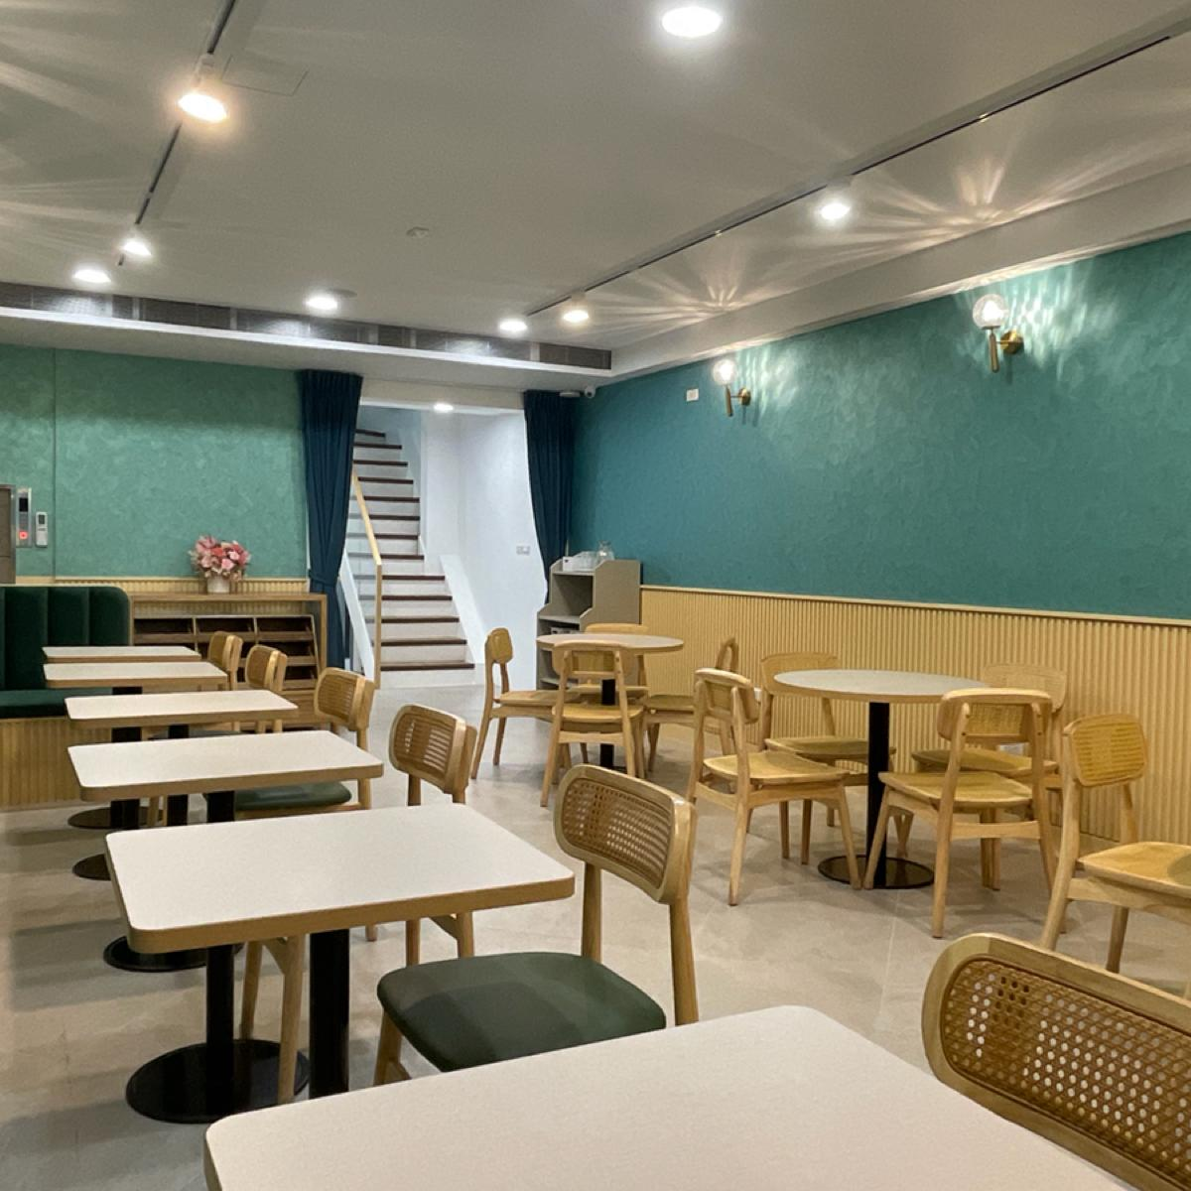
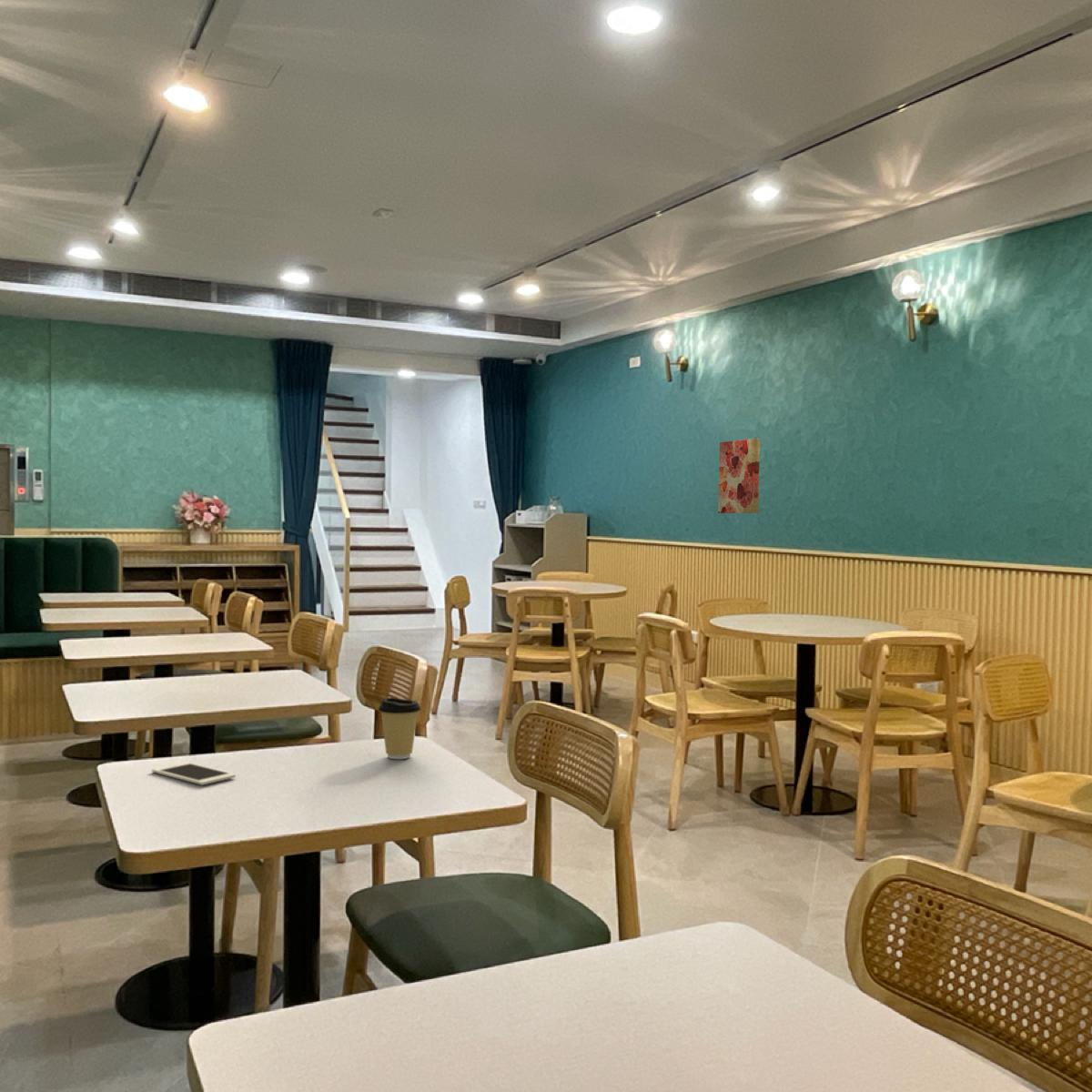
+ wall art [717,438,761,514]
+ coffee cup [377,696,422,760]
+ cell phone [151,761,237,786]
